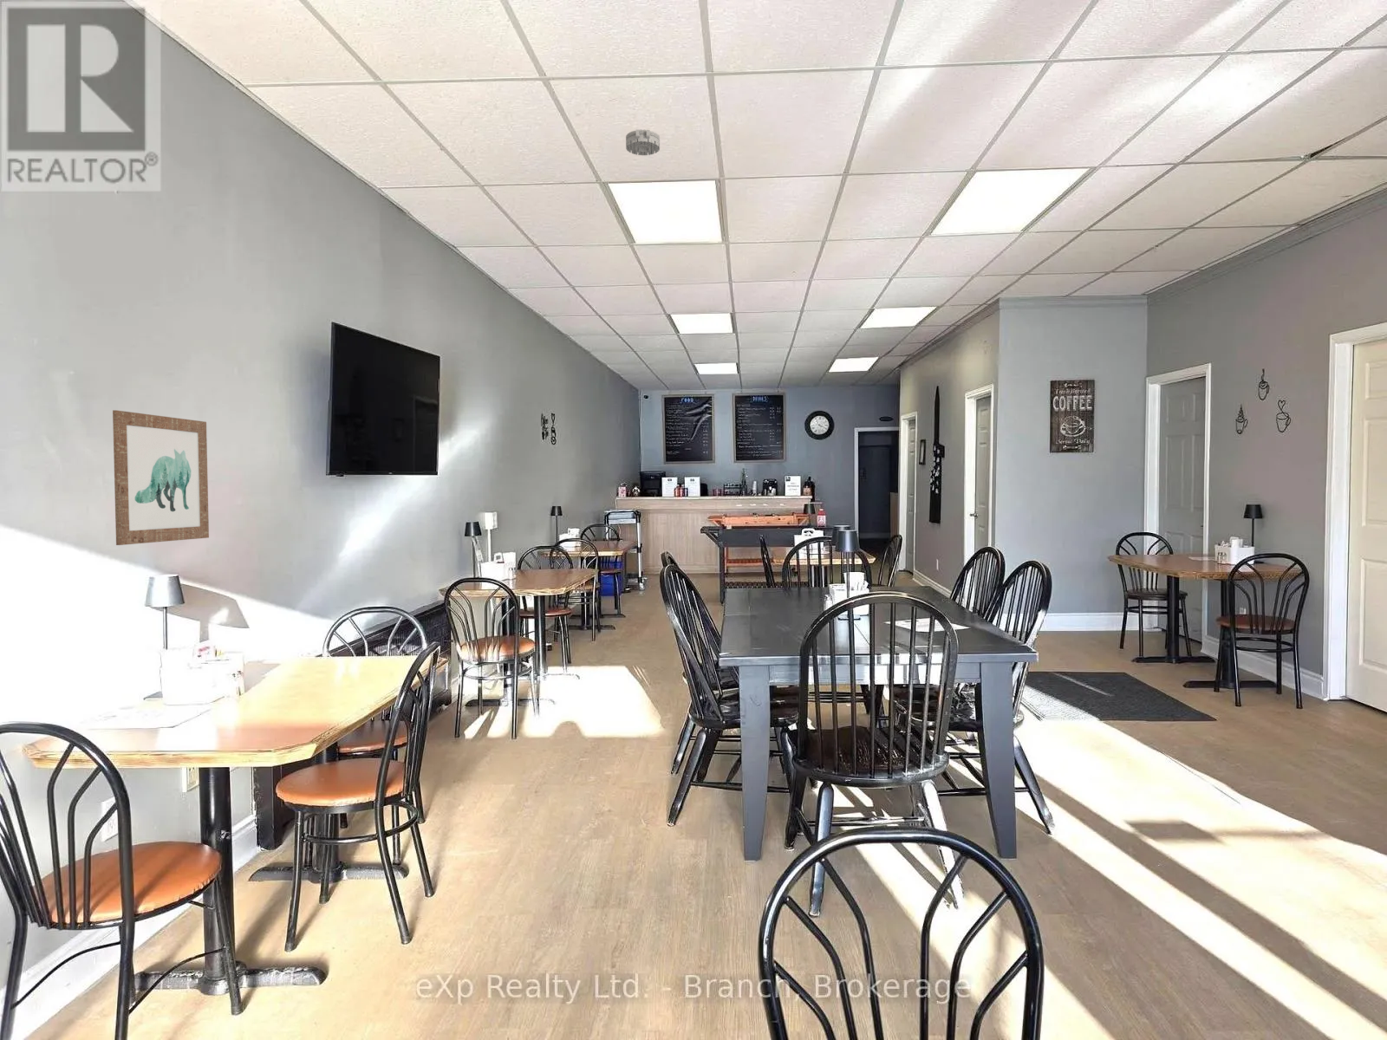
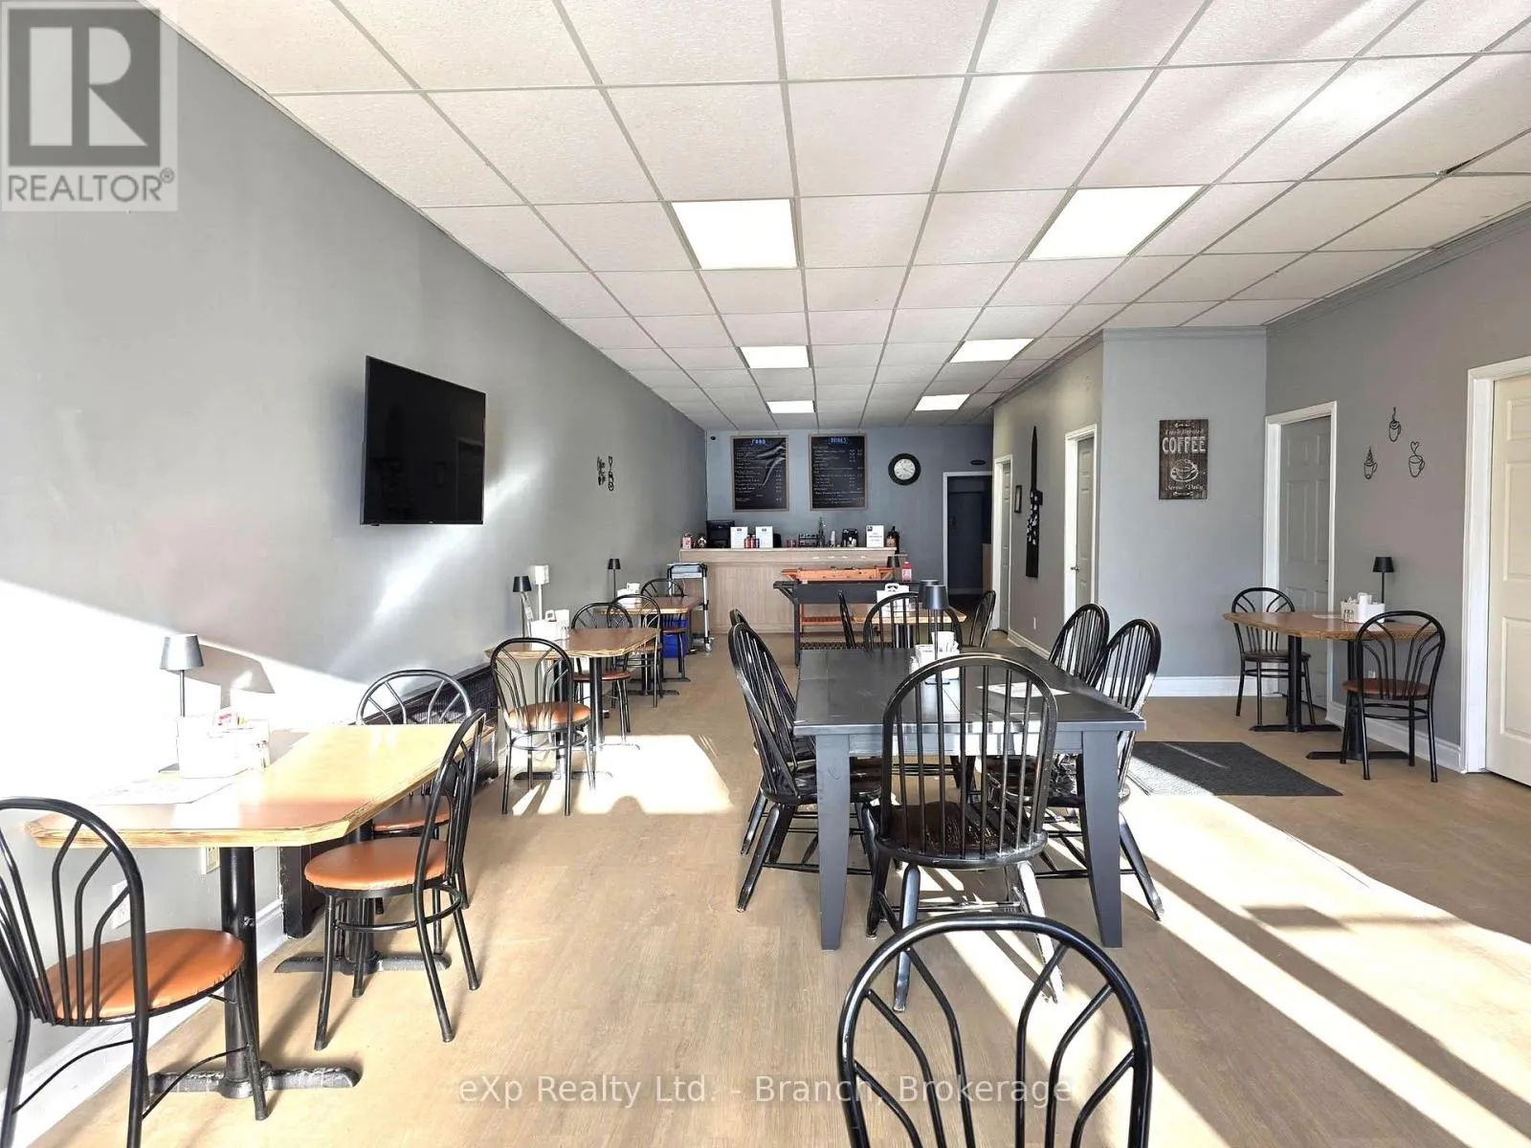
- wall art [111,409,210,546]
- smoke detector [625,129,661,156]
